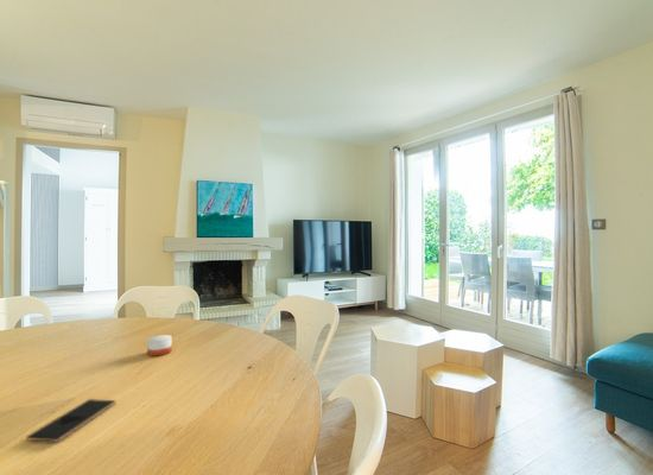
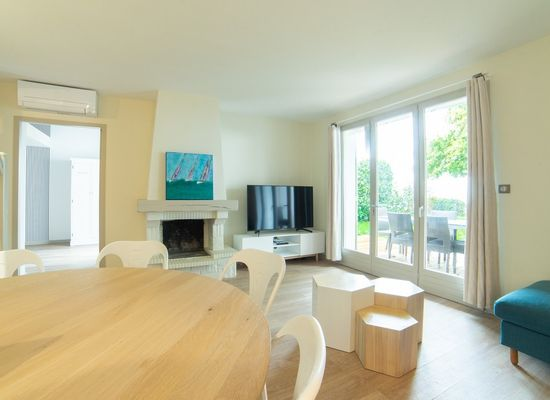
- candle [146,334,172,357]
- smartphone [25,398,116,443]
